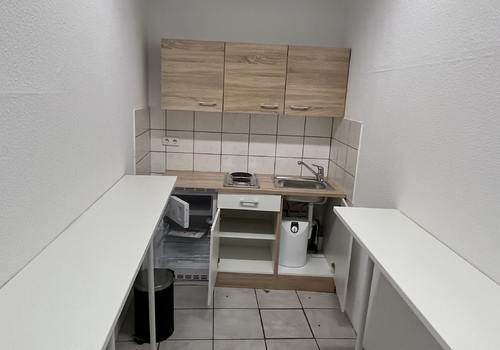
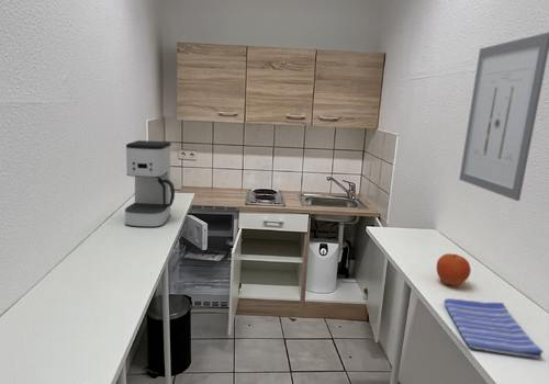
+ fruit [436,252,472,286]
+ coffee maker [124,139,176,228]
+ dish towel [444,297,545,359]
+ wall art [458,31,549,202]
